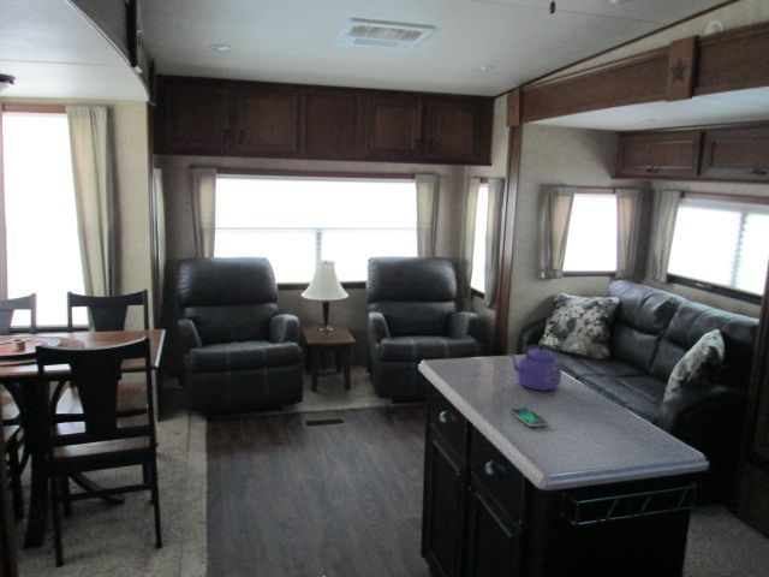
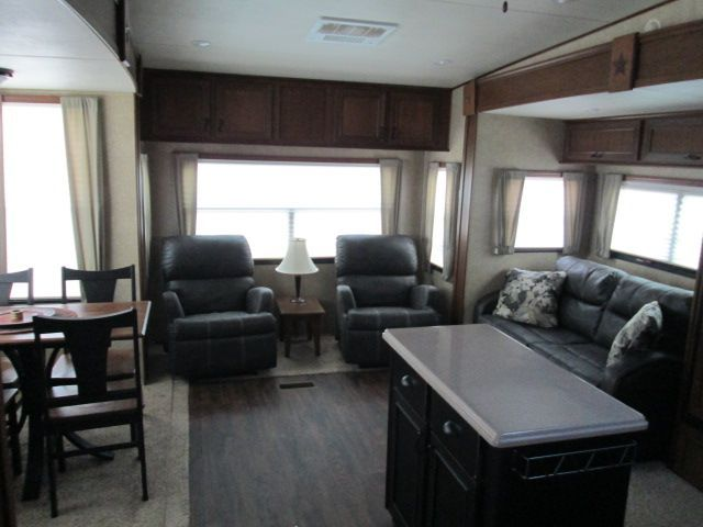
- kettle [507,332,564,392]
- smartphone [508,406,549,428]
